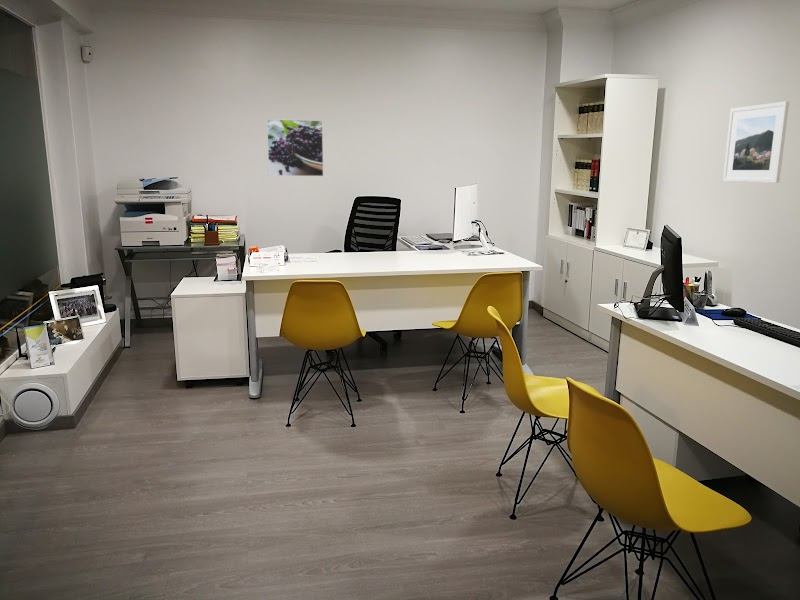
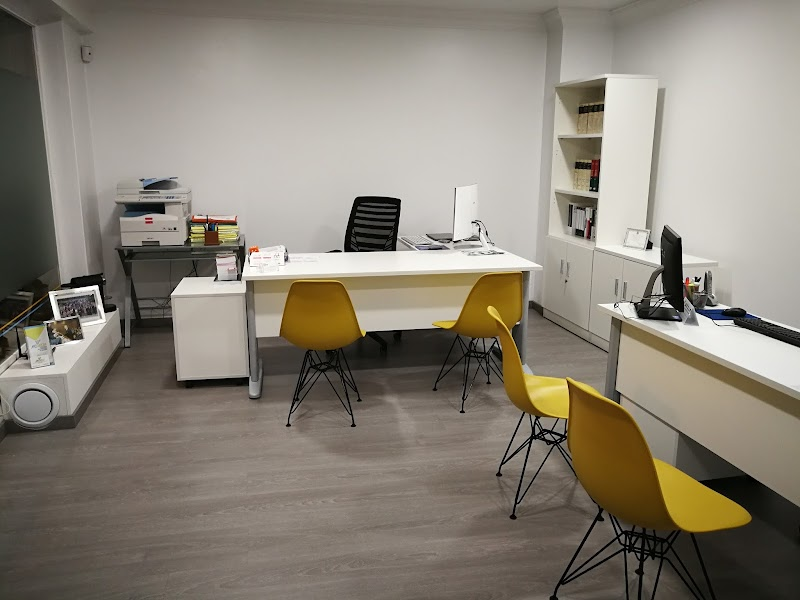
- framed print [266,118,324,177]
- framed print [722,100,790,184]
